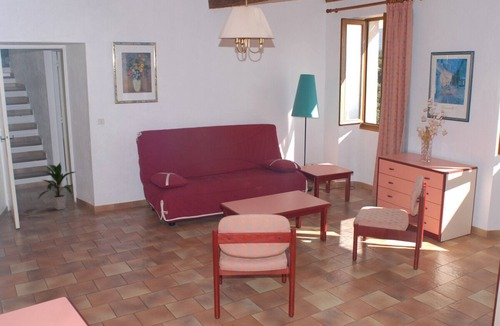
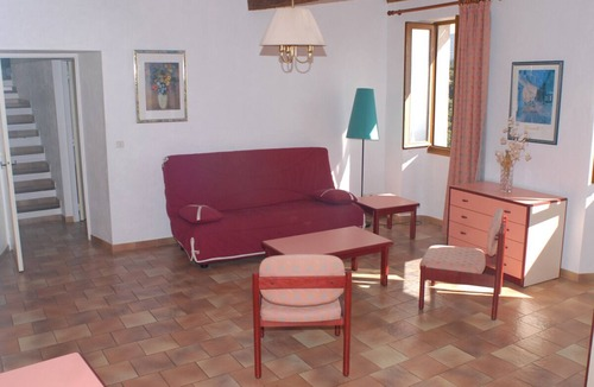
- indoor plant [37,162,75,211]
